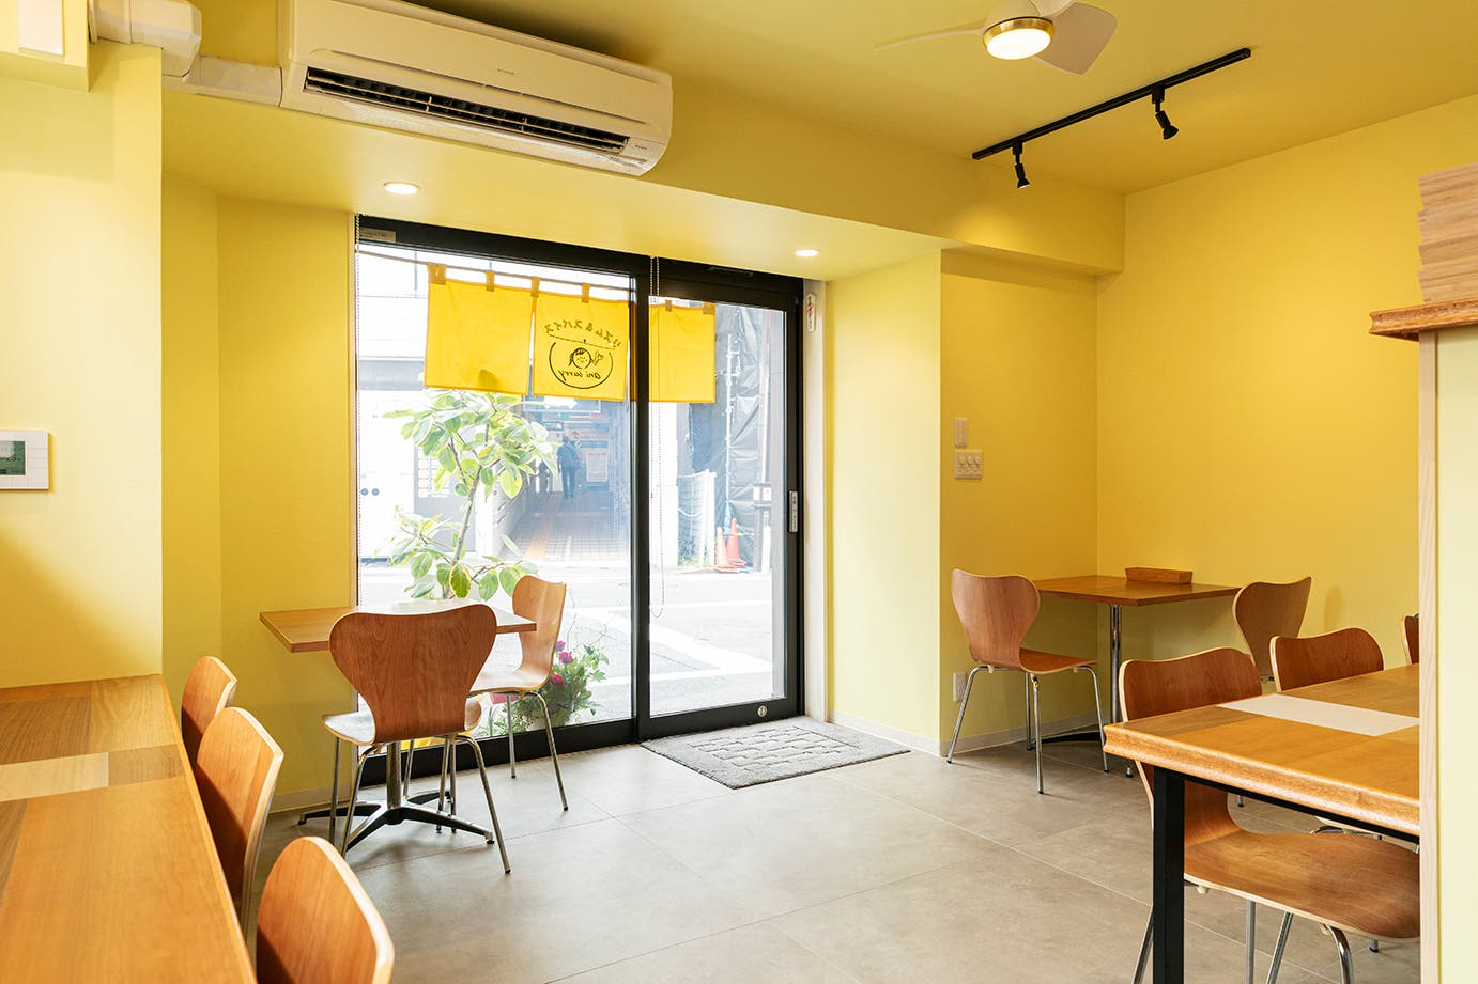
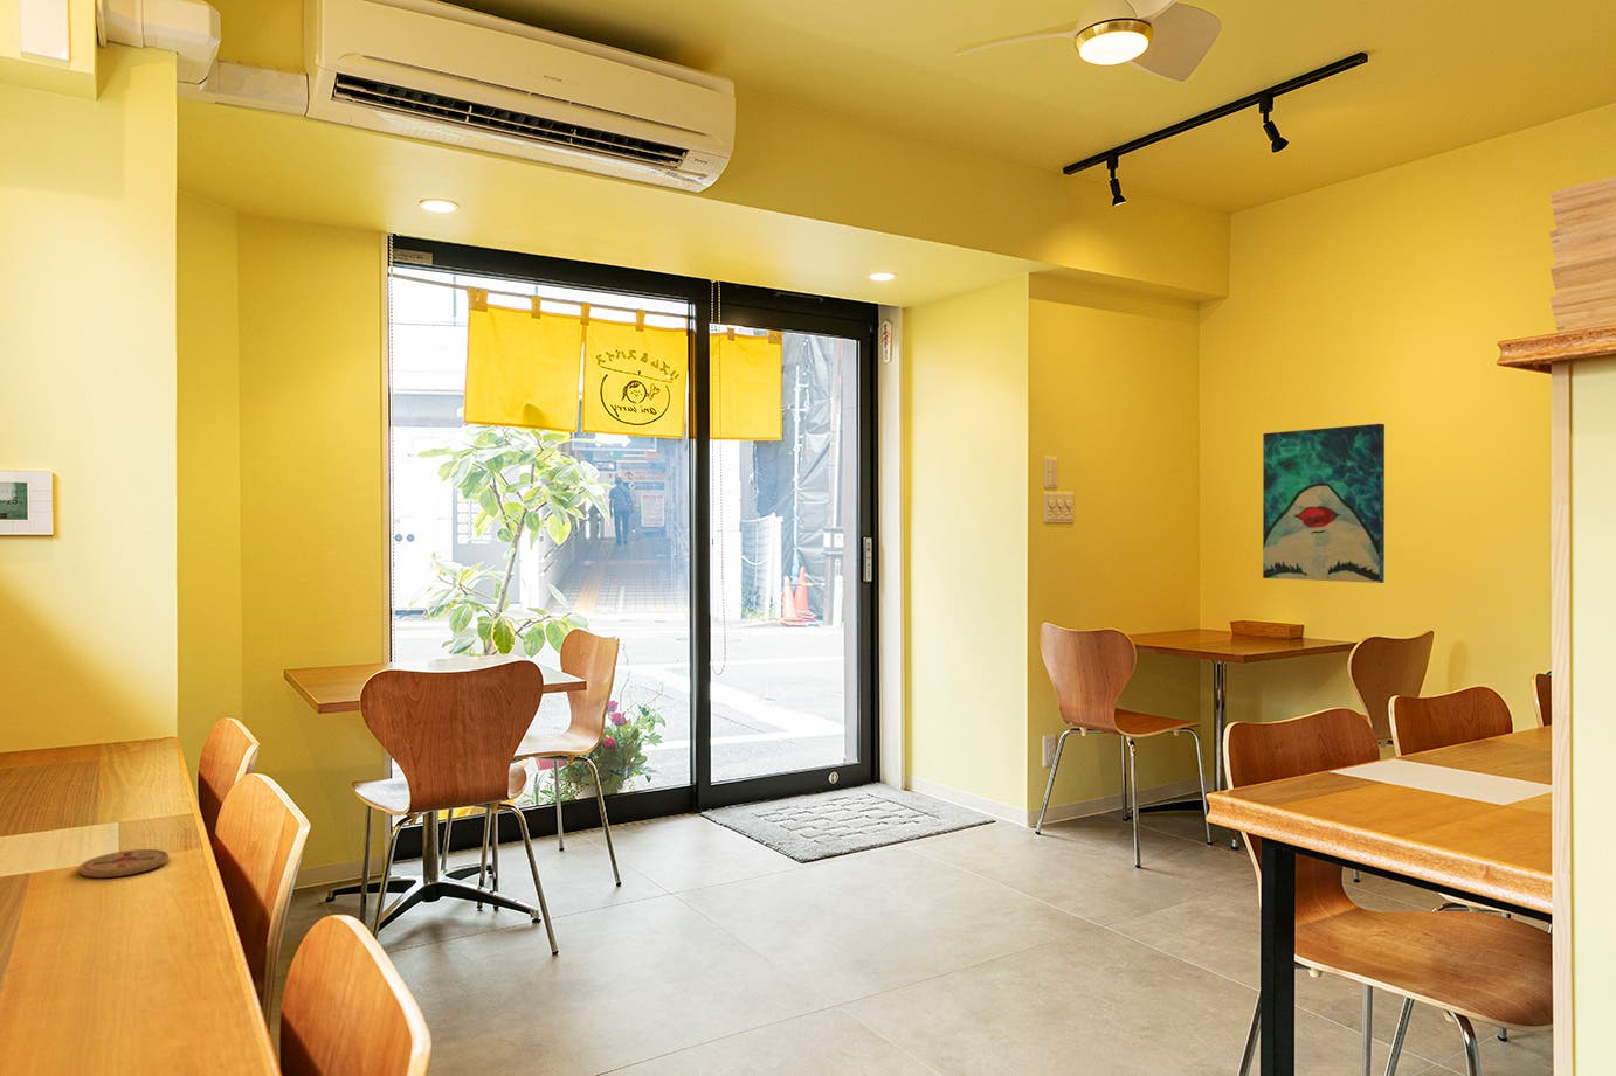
+ coaster [77,848,169,879]
+ wall art [1262,423,1385,584]
